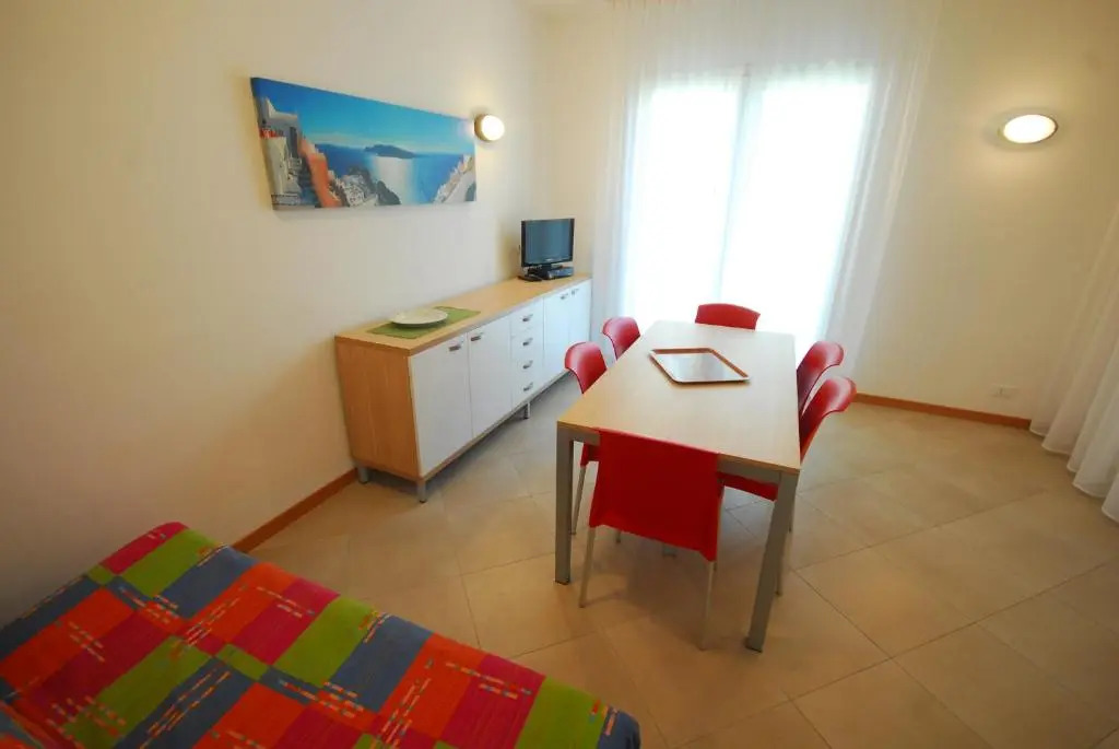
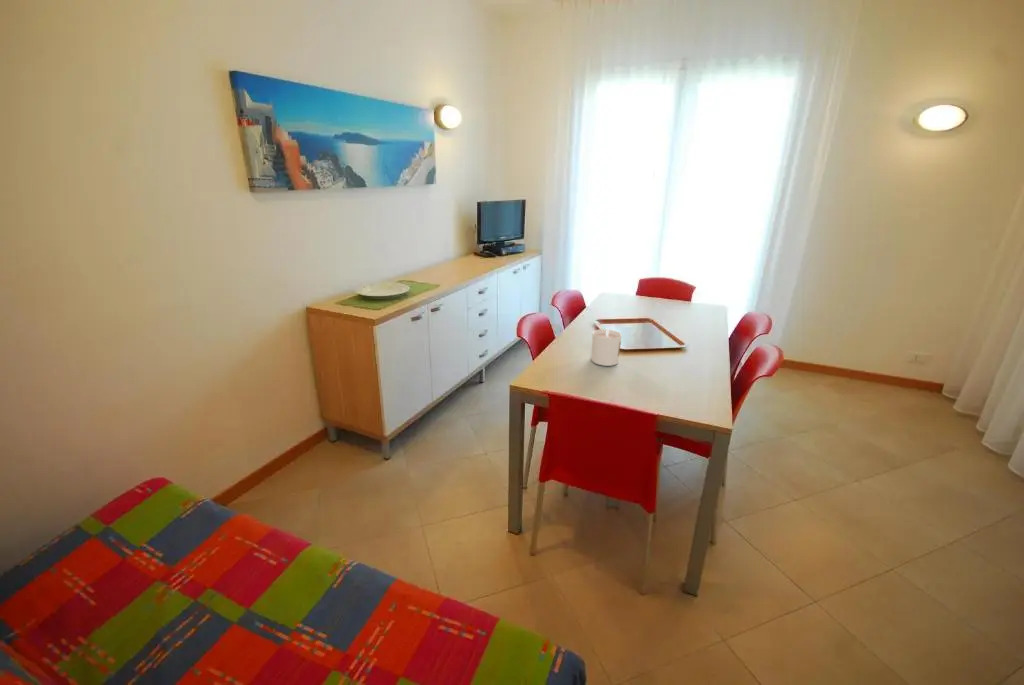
+ candle [590,327,623,367]
